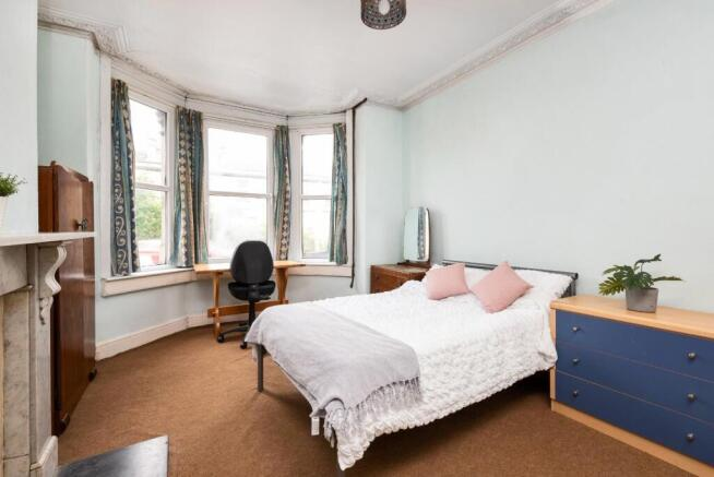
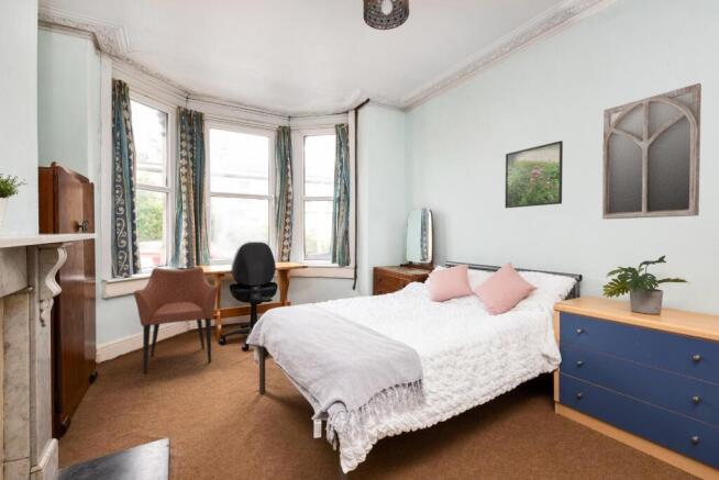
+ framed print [504,139,564,209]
+ home mirror [601,82,703,221]
+ armchair [133,266,220,375]
